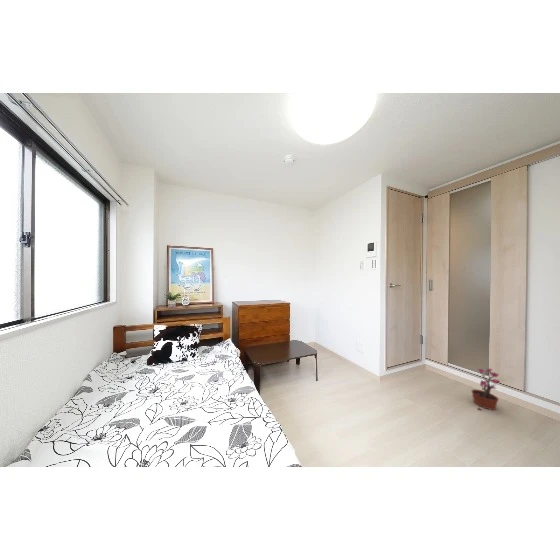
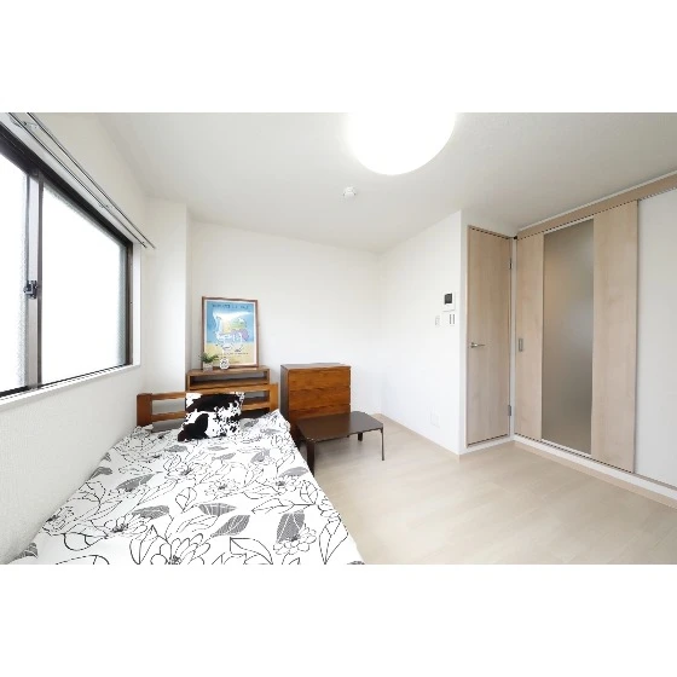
- potted plant [471,368,501,411]
